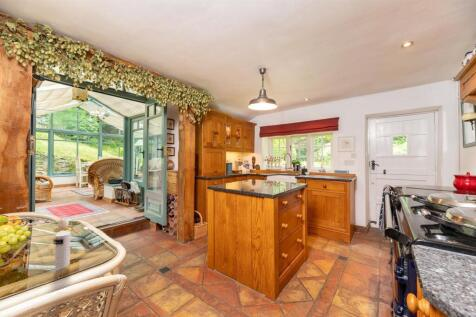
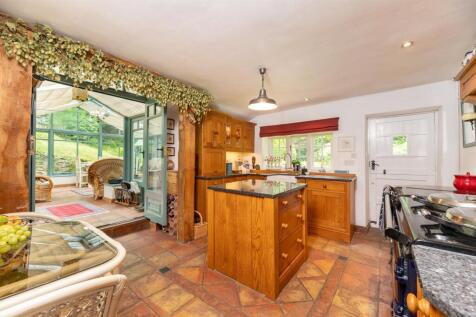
- perfume bottle [53,218,73,269]
